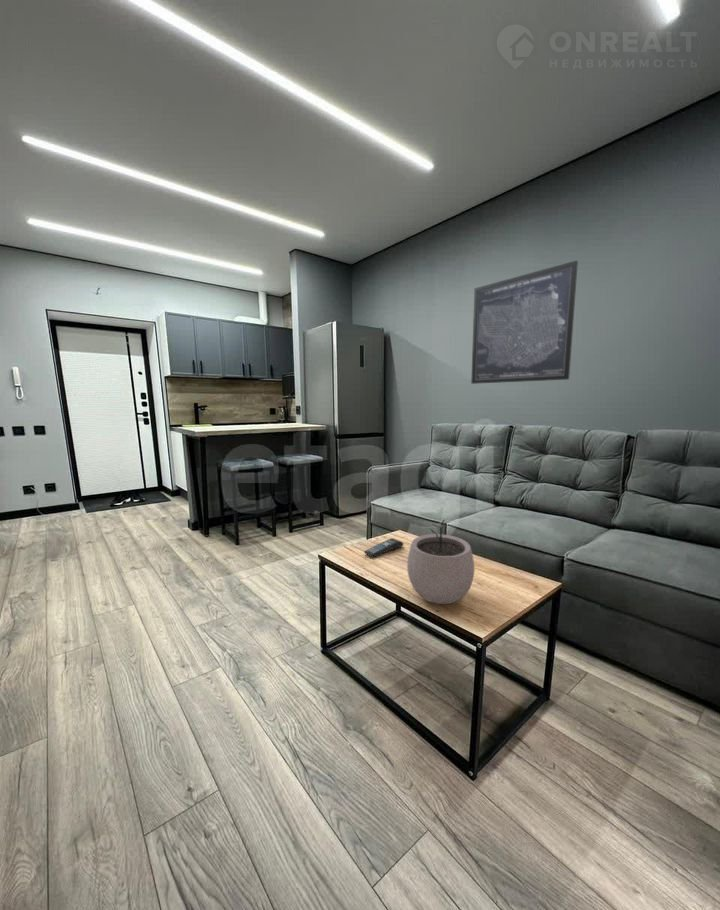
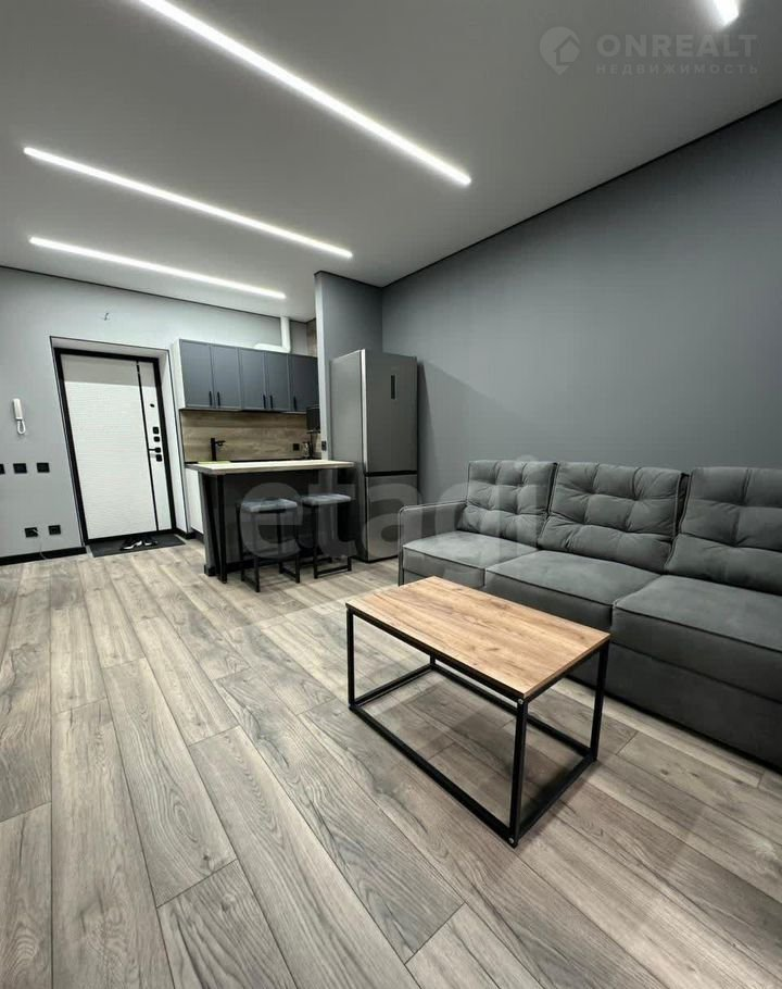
- remote control [363,537,404,559]
- wall art [470,259,579,385]
- plant pot [406,518,475,605]
